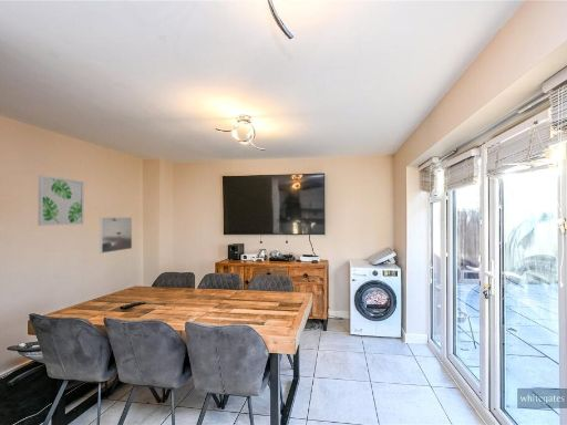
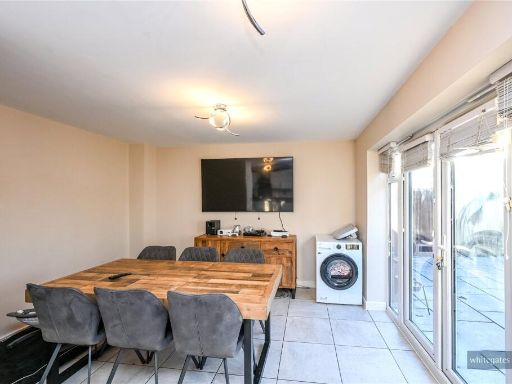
- wall art [37,174,85,227]
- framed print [99,216,133,255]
